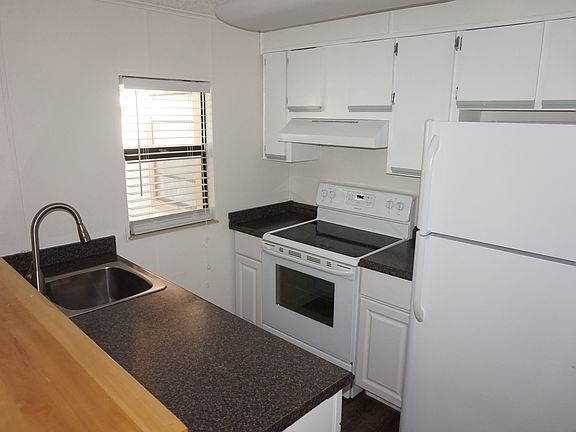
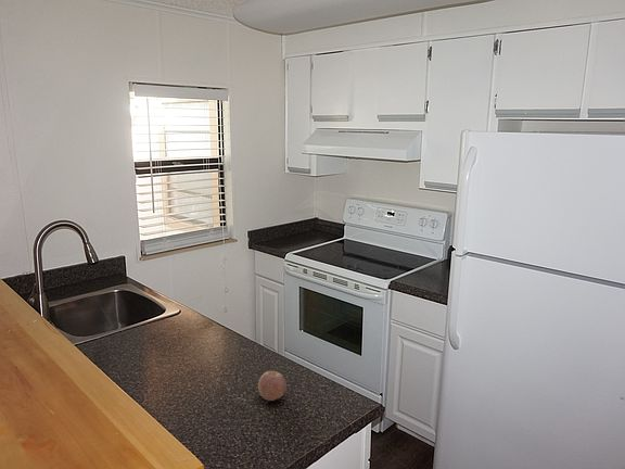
+ fruit [257,370,288,402]
